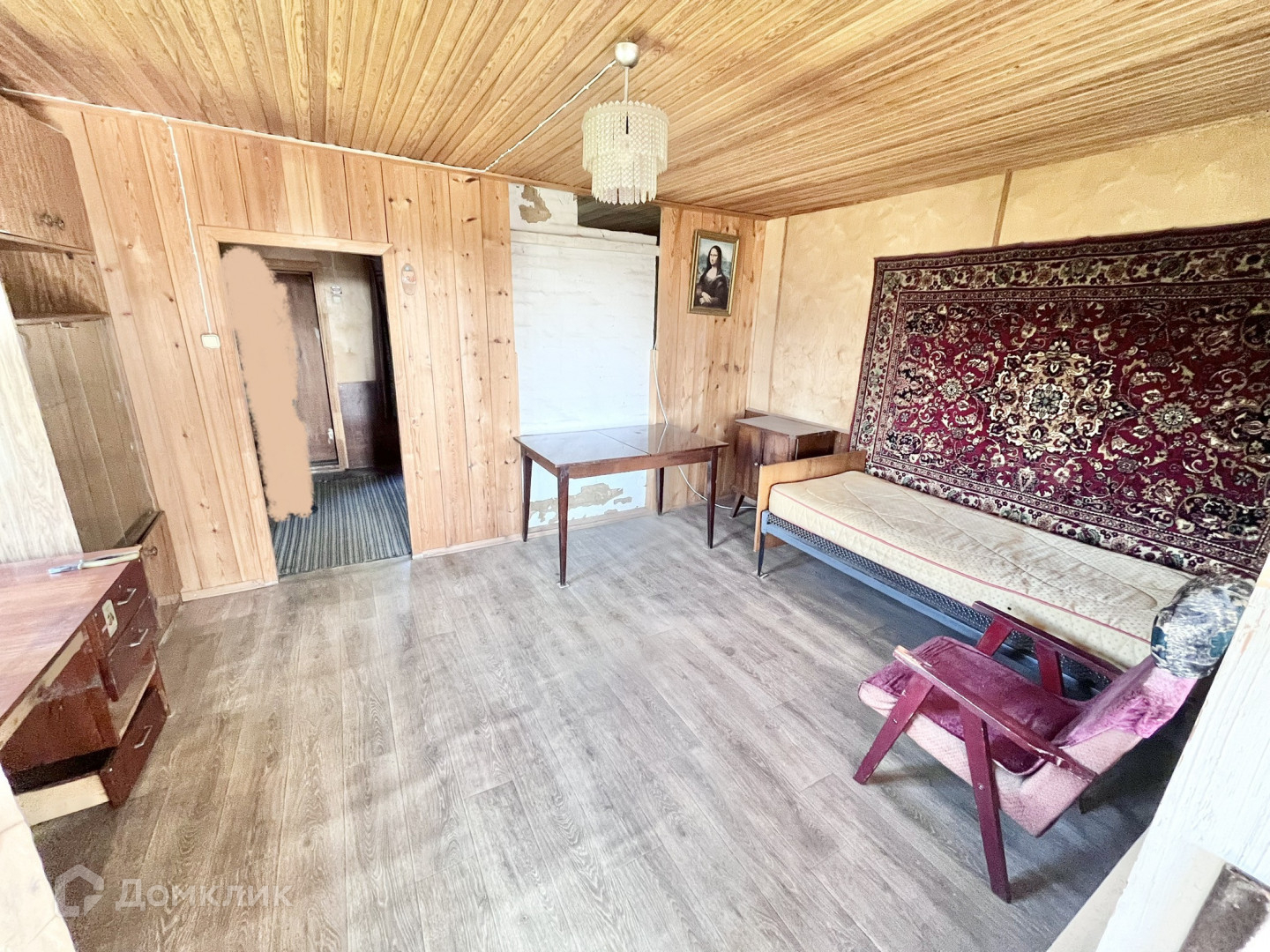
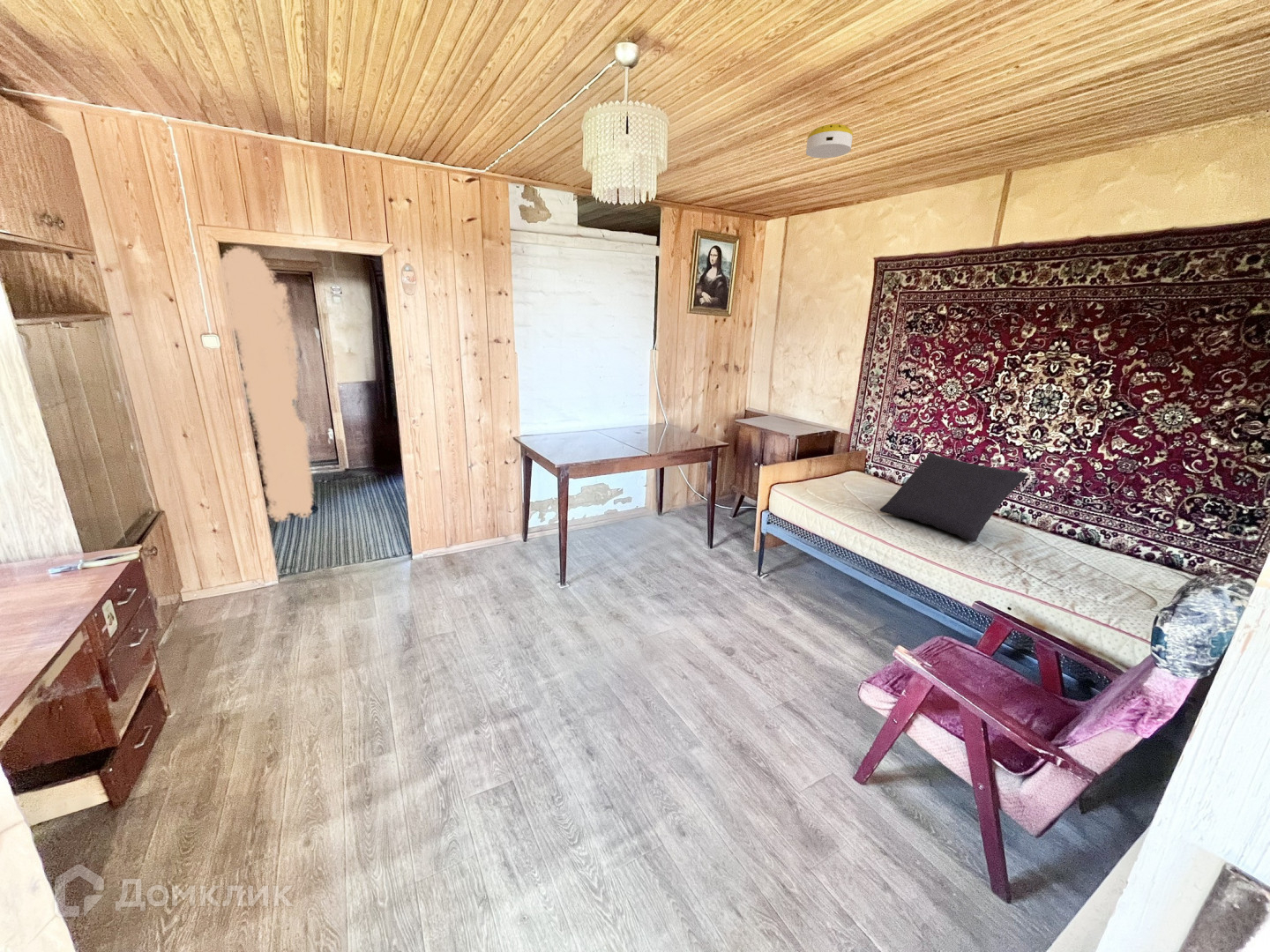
+ cushion [878,452,1028,543]
+ smoke detector [805,123,854,159]
